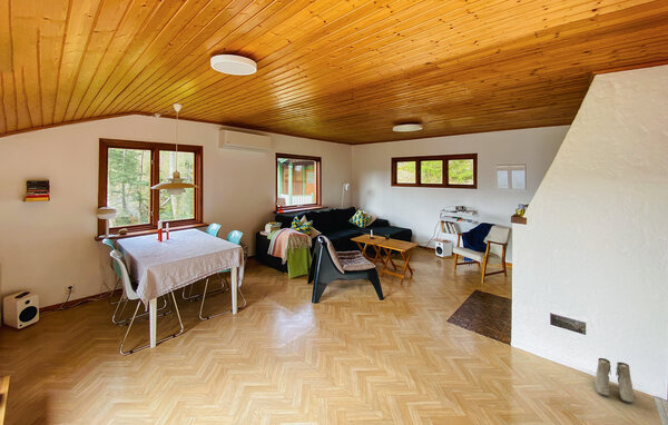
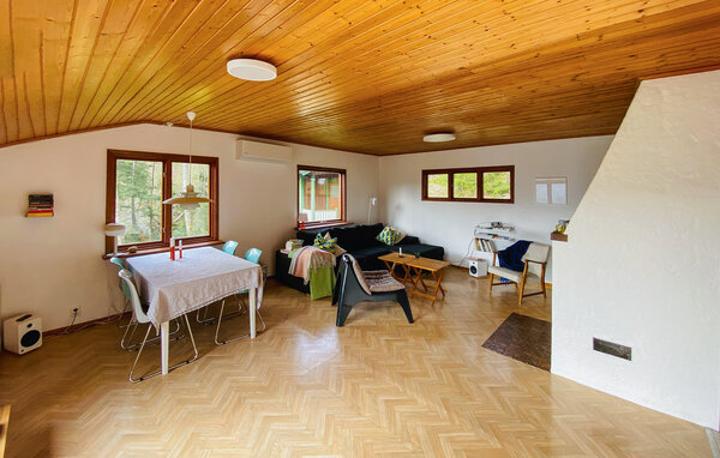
- boots [595,357,635,404]
